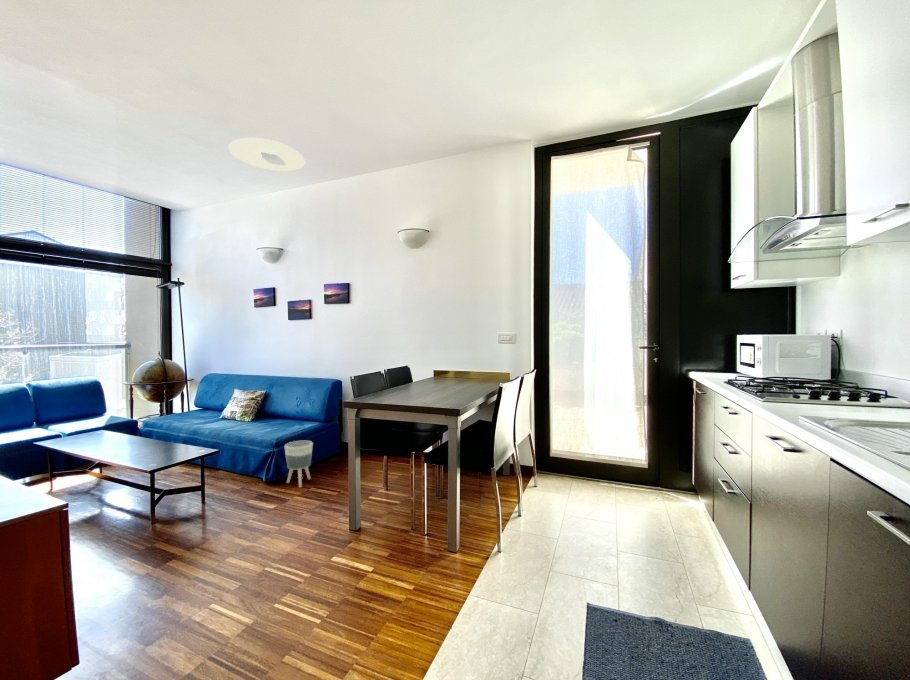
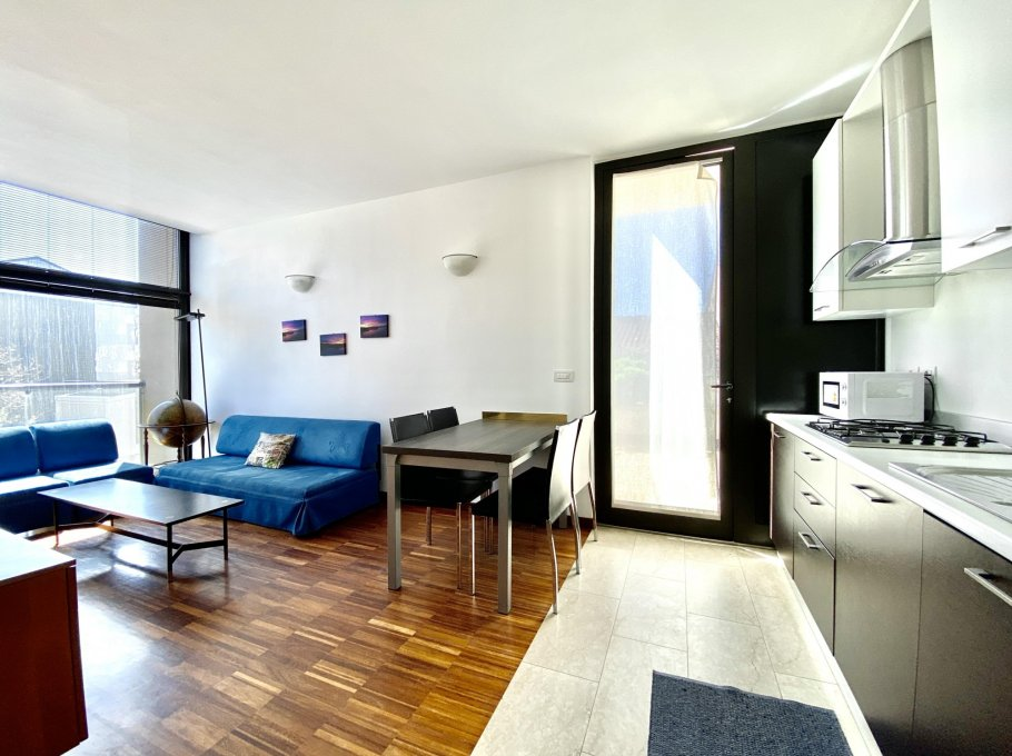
- planter [284,440,314,488]
- ceiling light [228,137,306,173]
